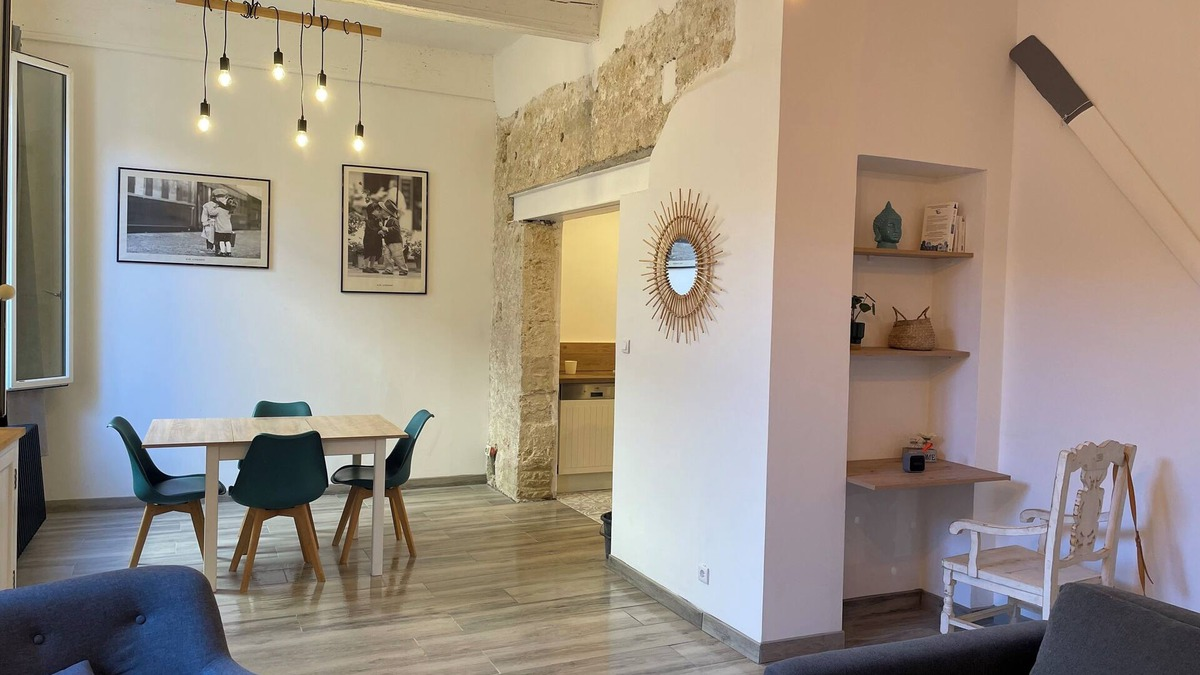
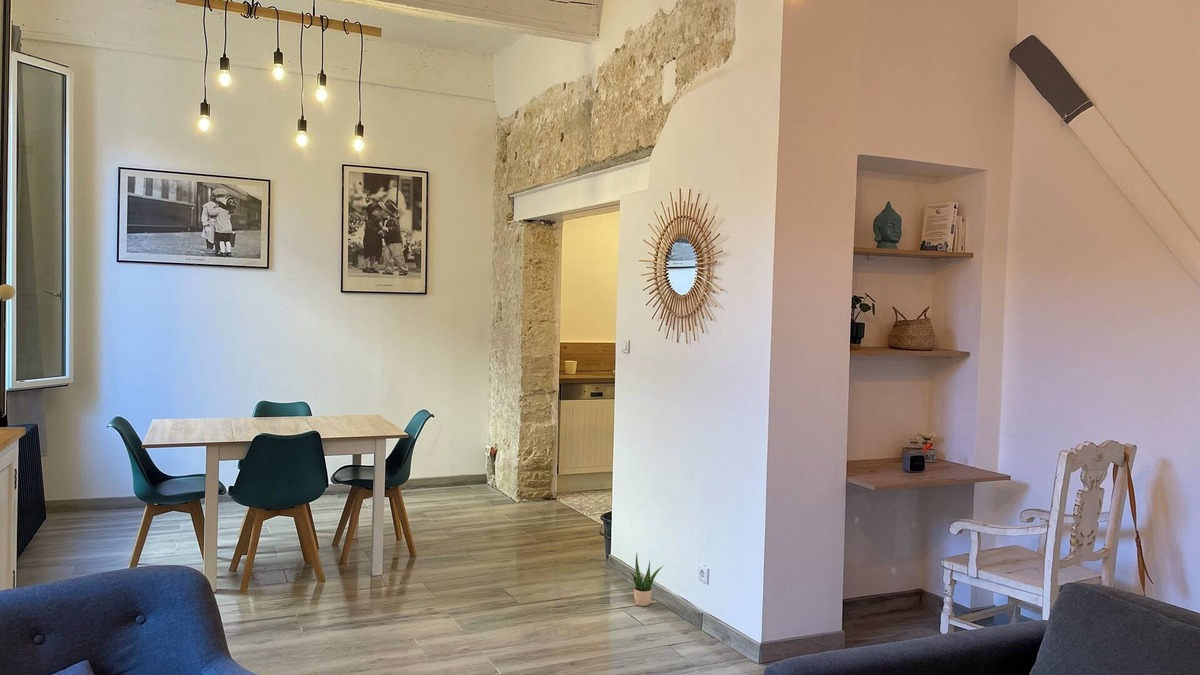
+ potted plant [628,552,665,607]
